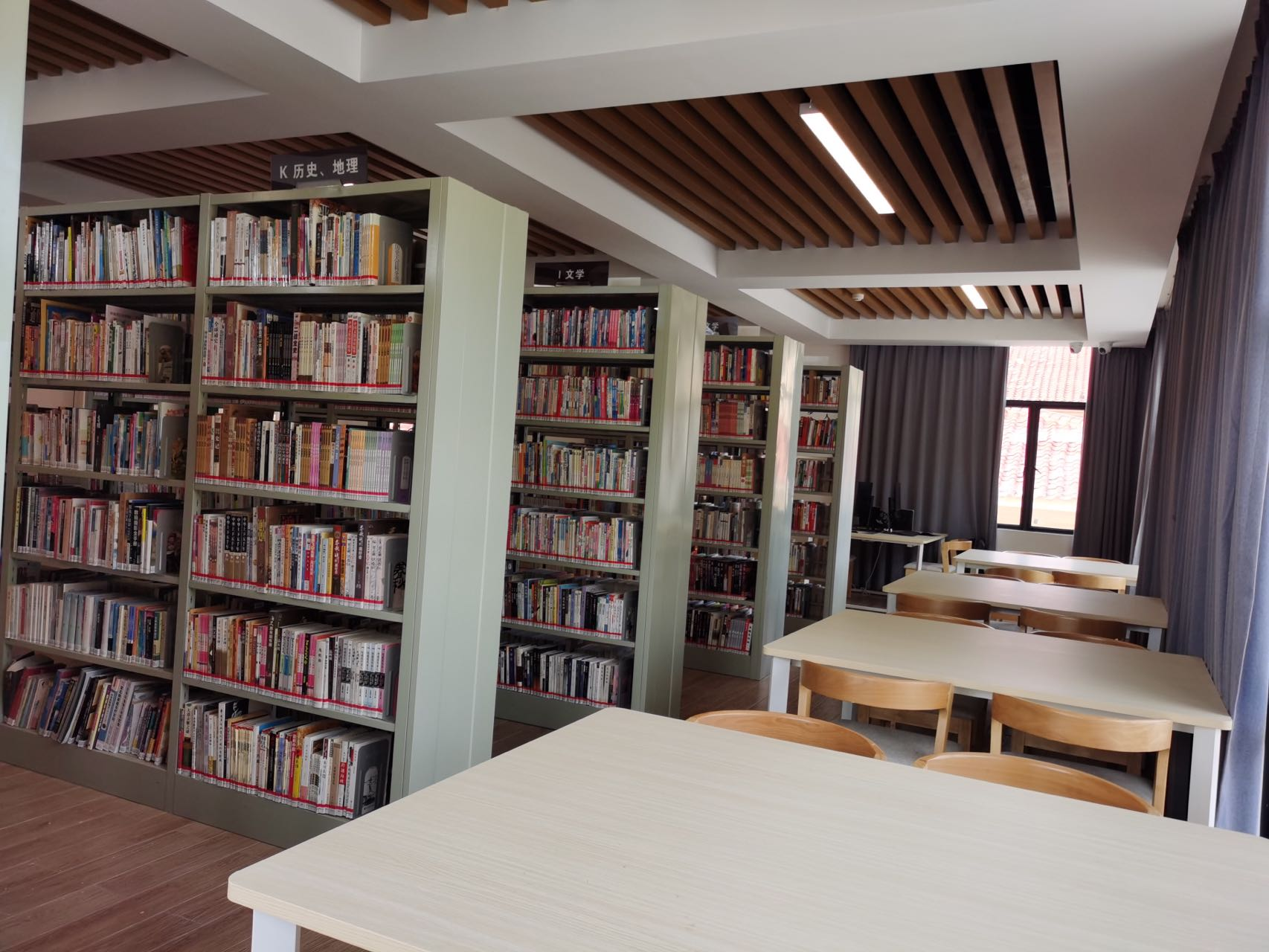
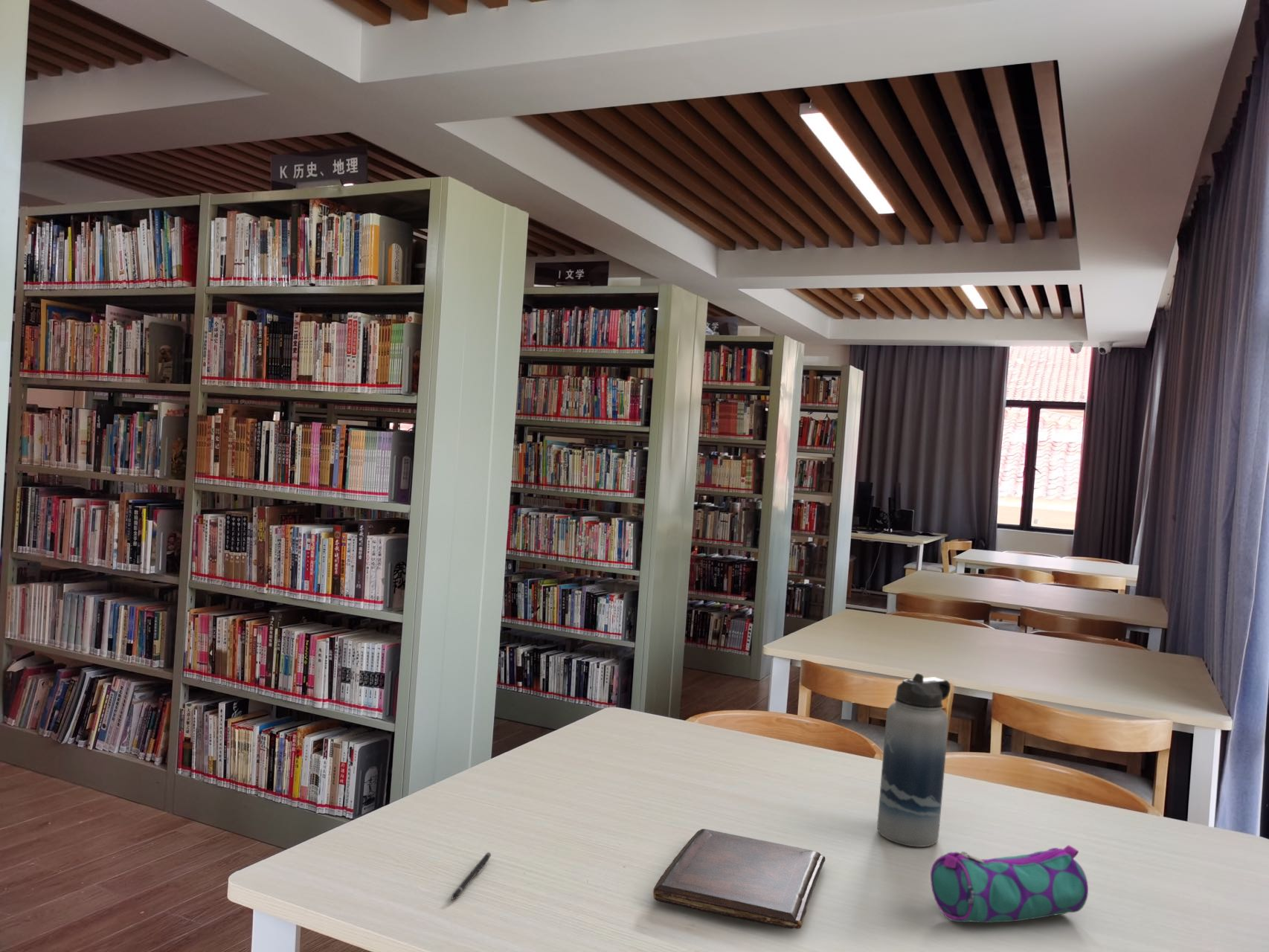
+ water bottle [876,672,951,848]
+ pen [451,852,492,901]
+ pencil case [930,845,1089,923]
+ book [652,829,826,930]
